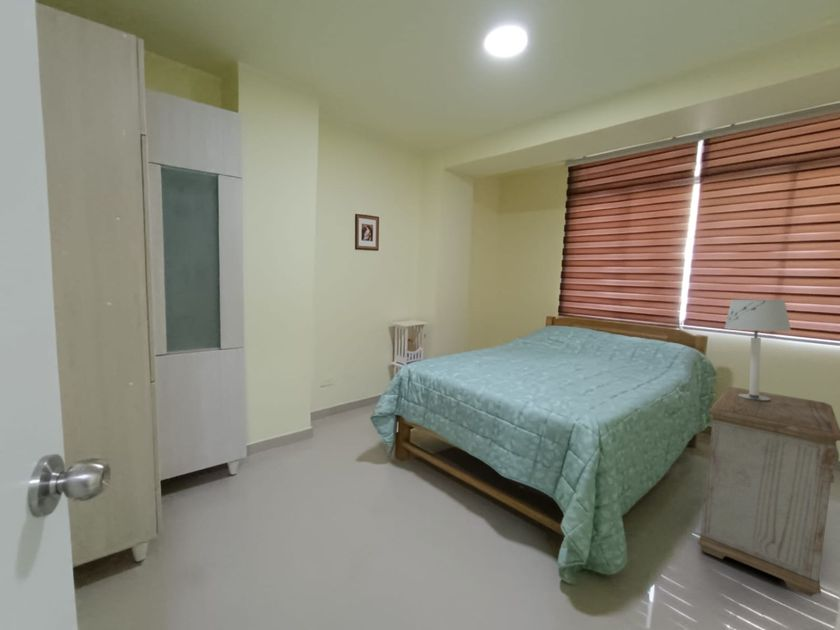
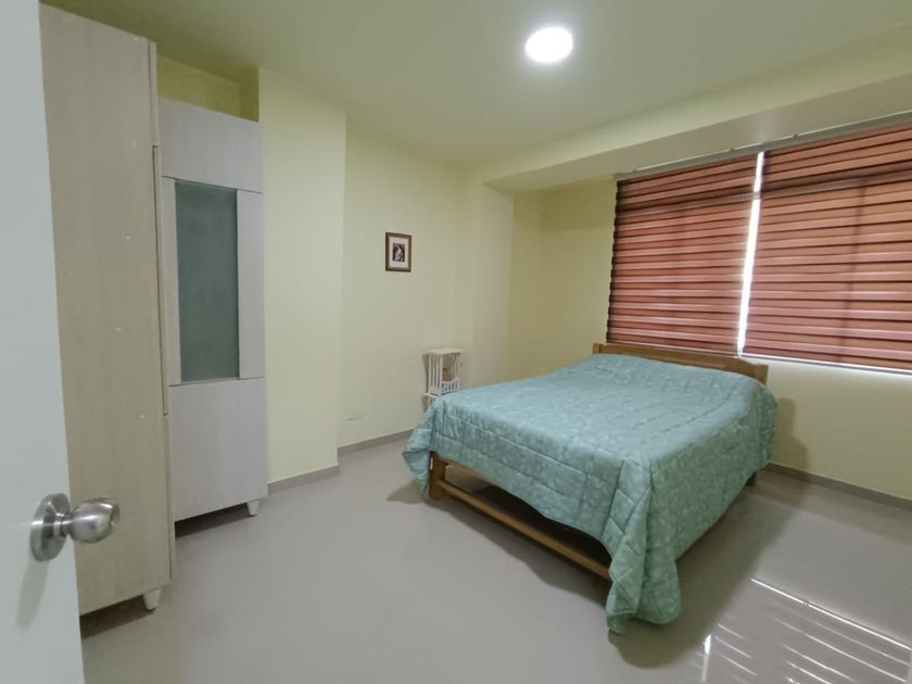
- table lamp [723,299,792,401]
- nightstand [697,386,840,598]
